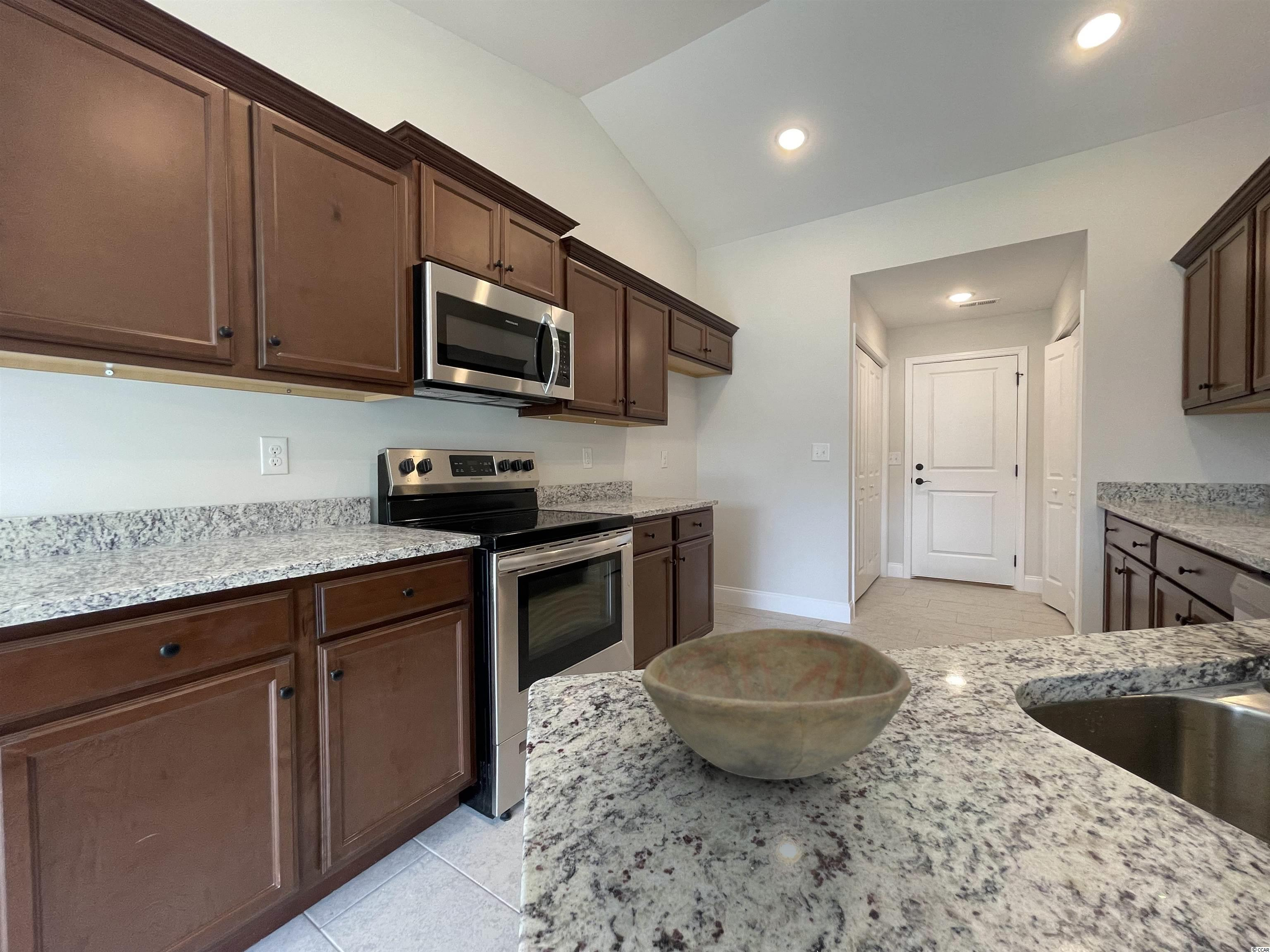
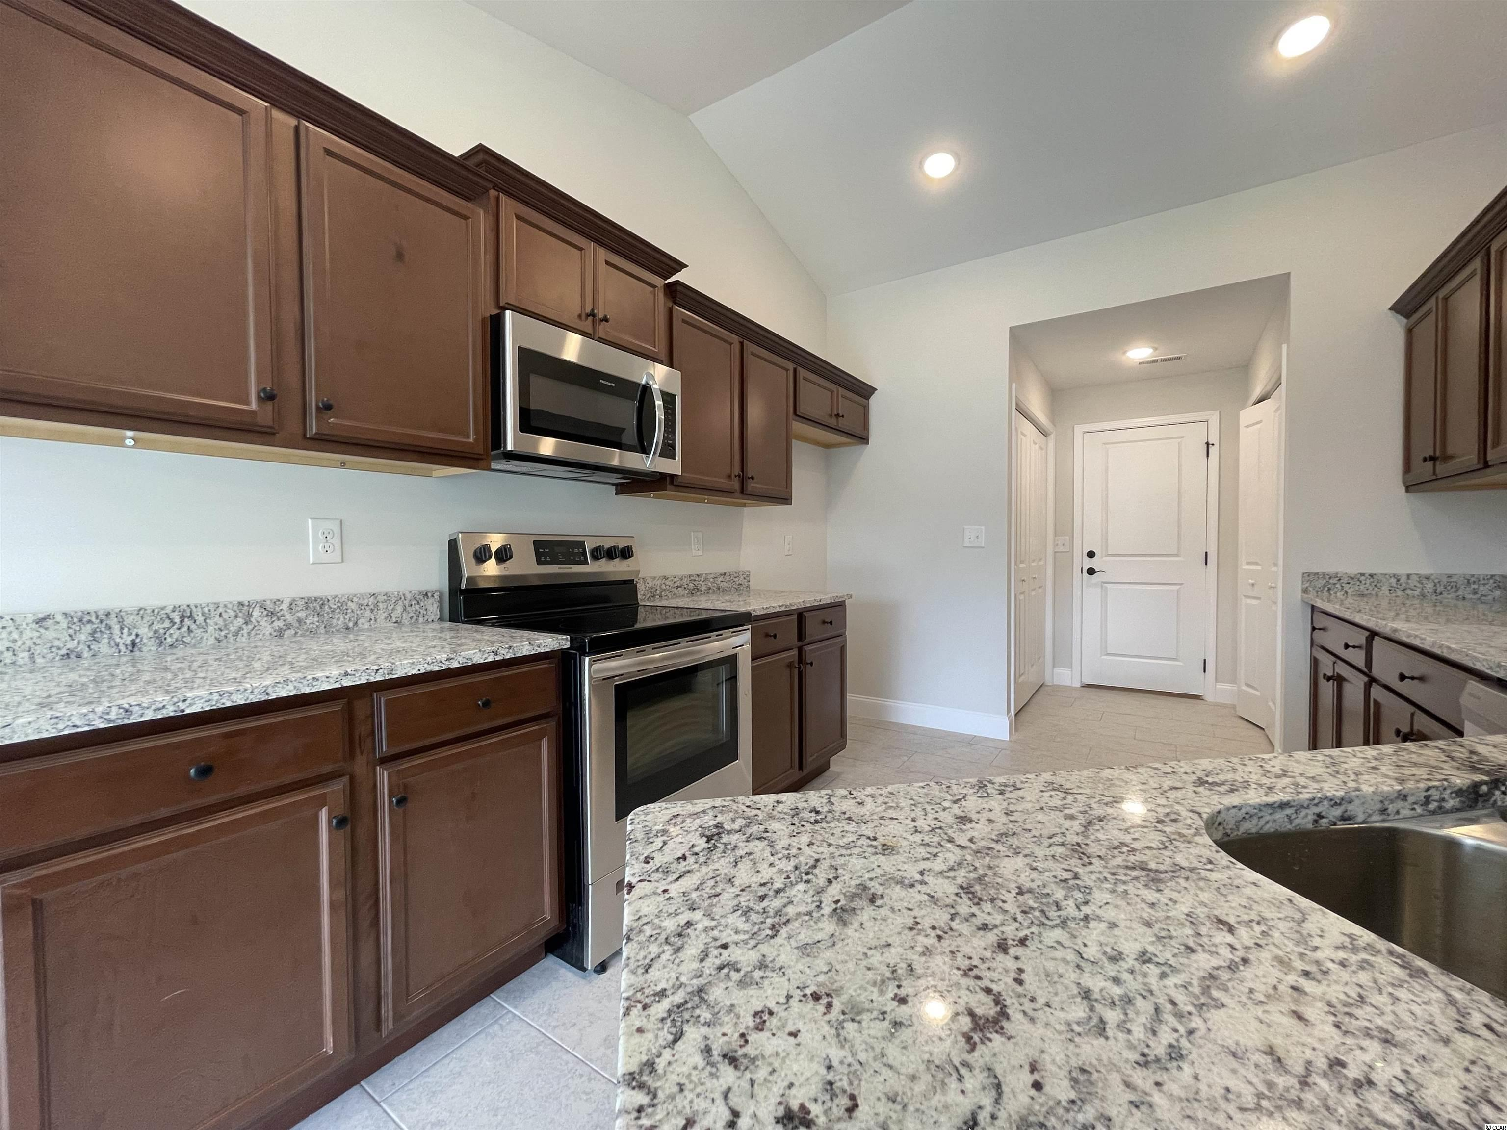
- bowl [641,628,912,780]
